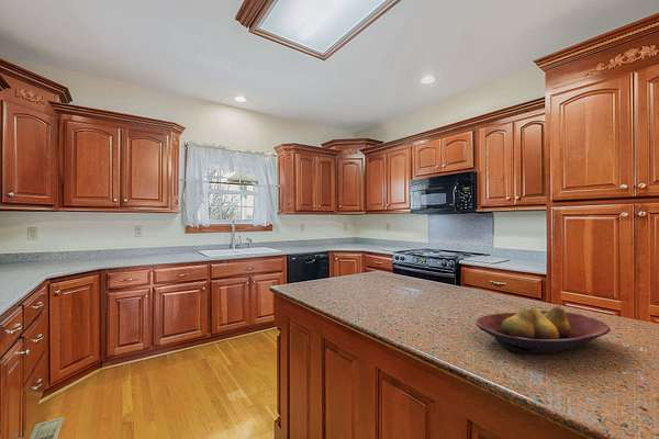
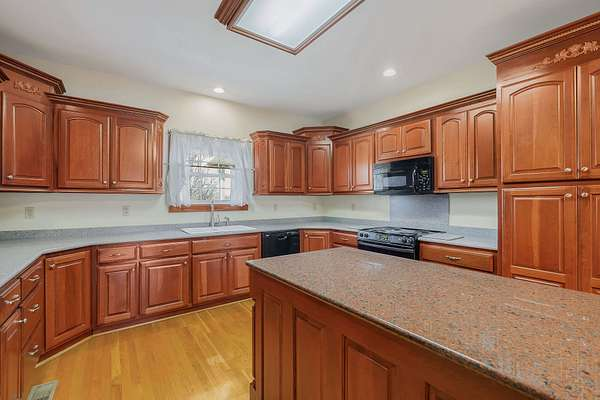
- fruit bowl [474,305,612,356]
